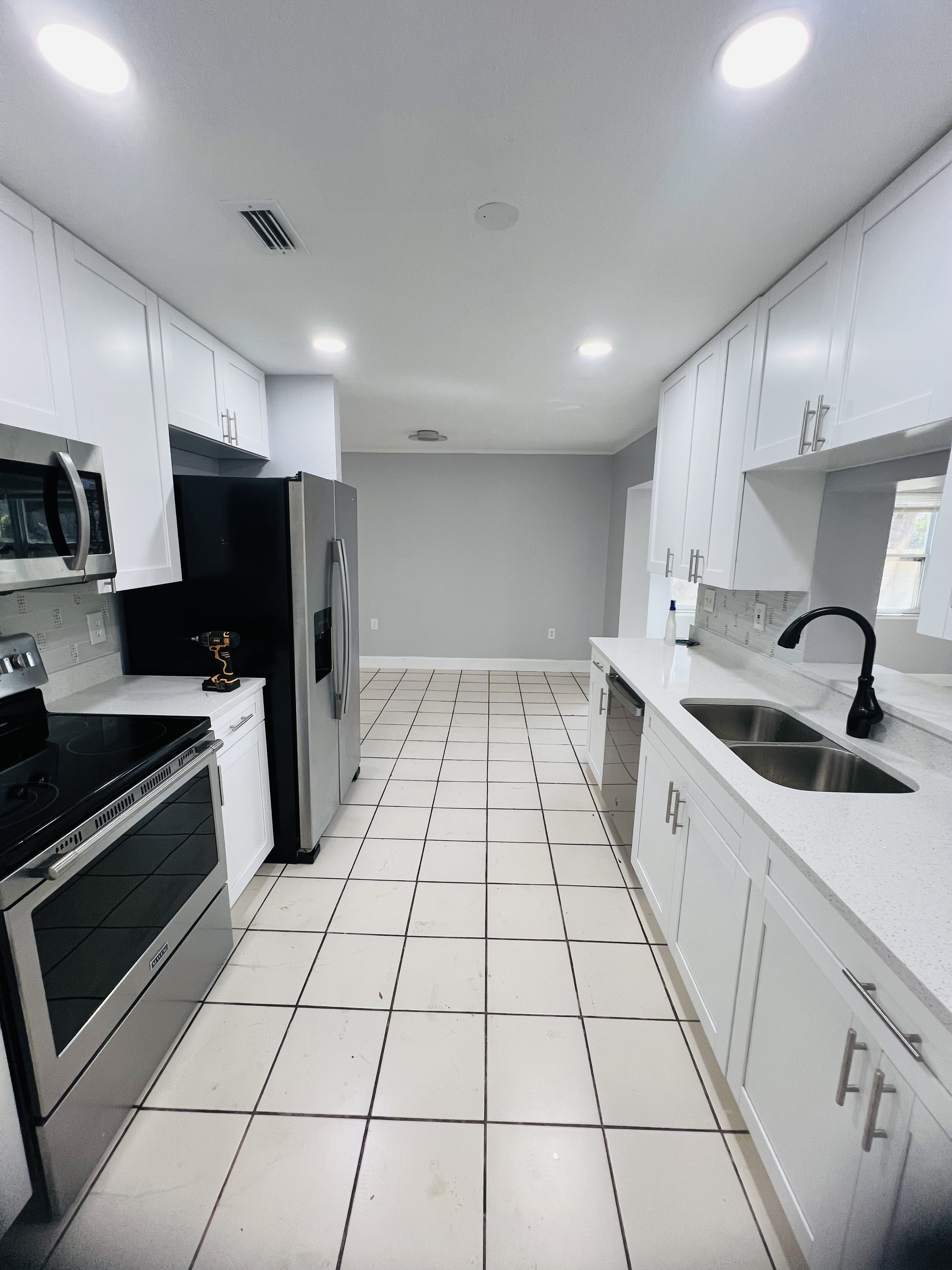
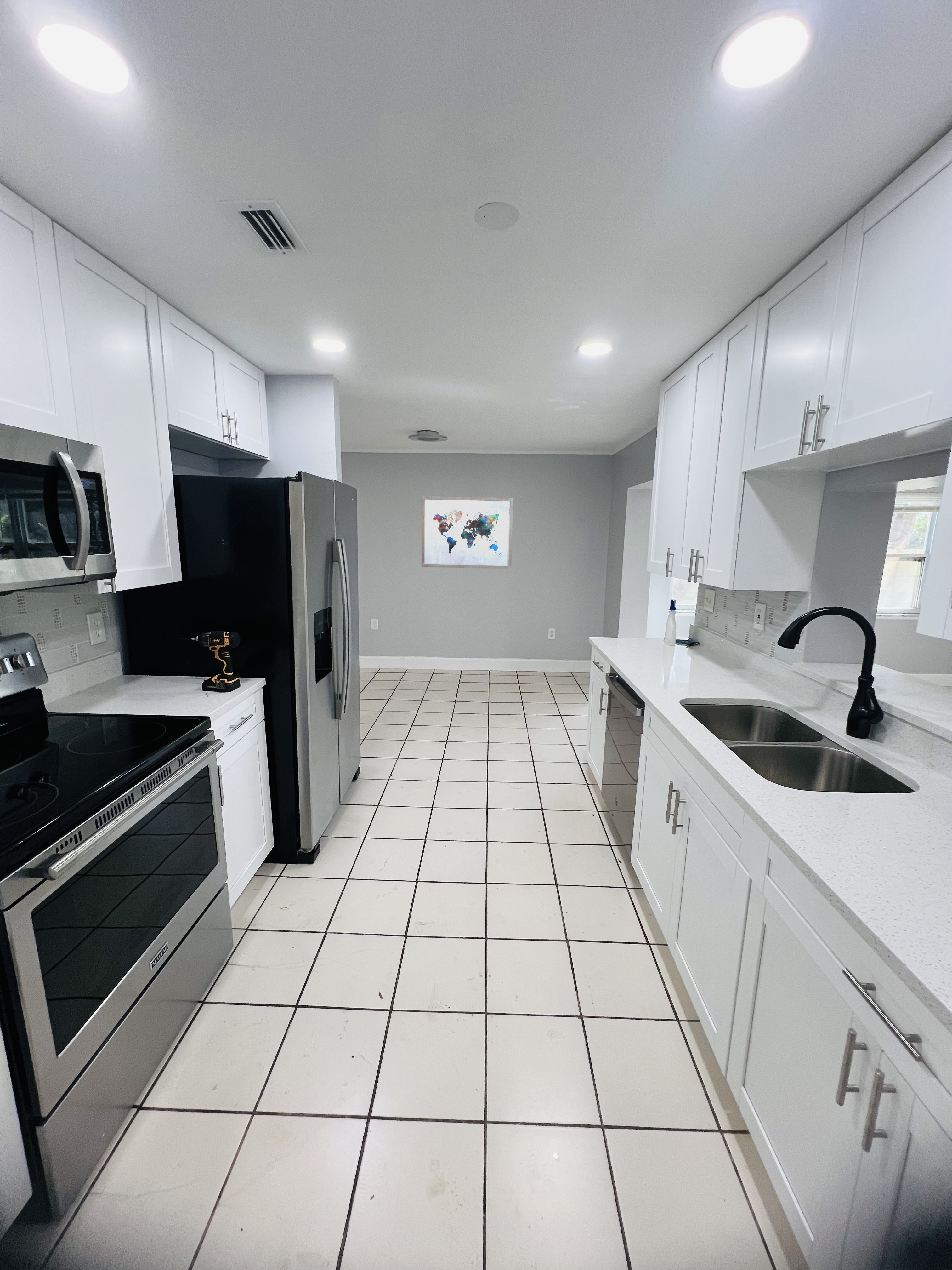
+ wall art [421,496,514,569]
